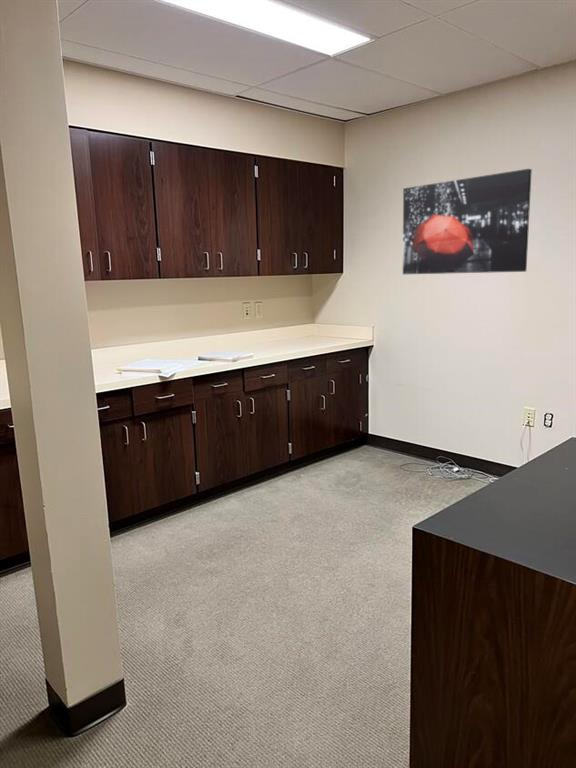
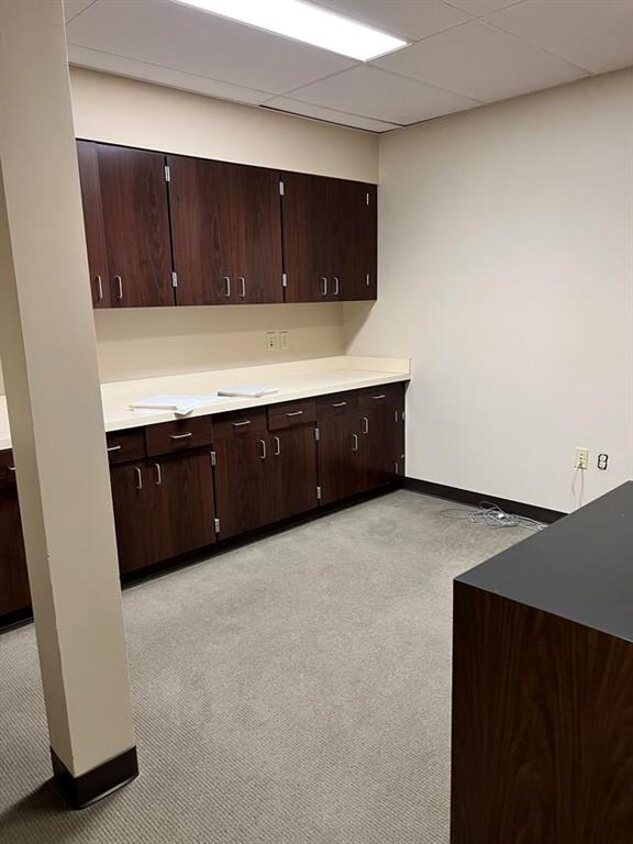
- wall art [402,168,533,275]
